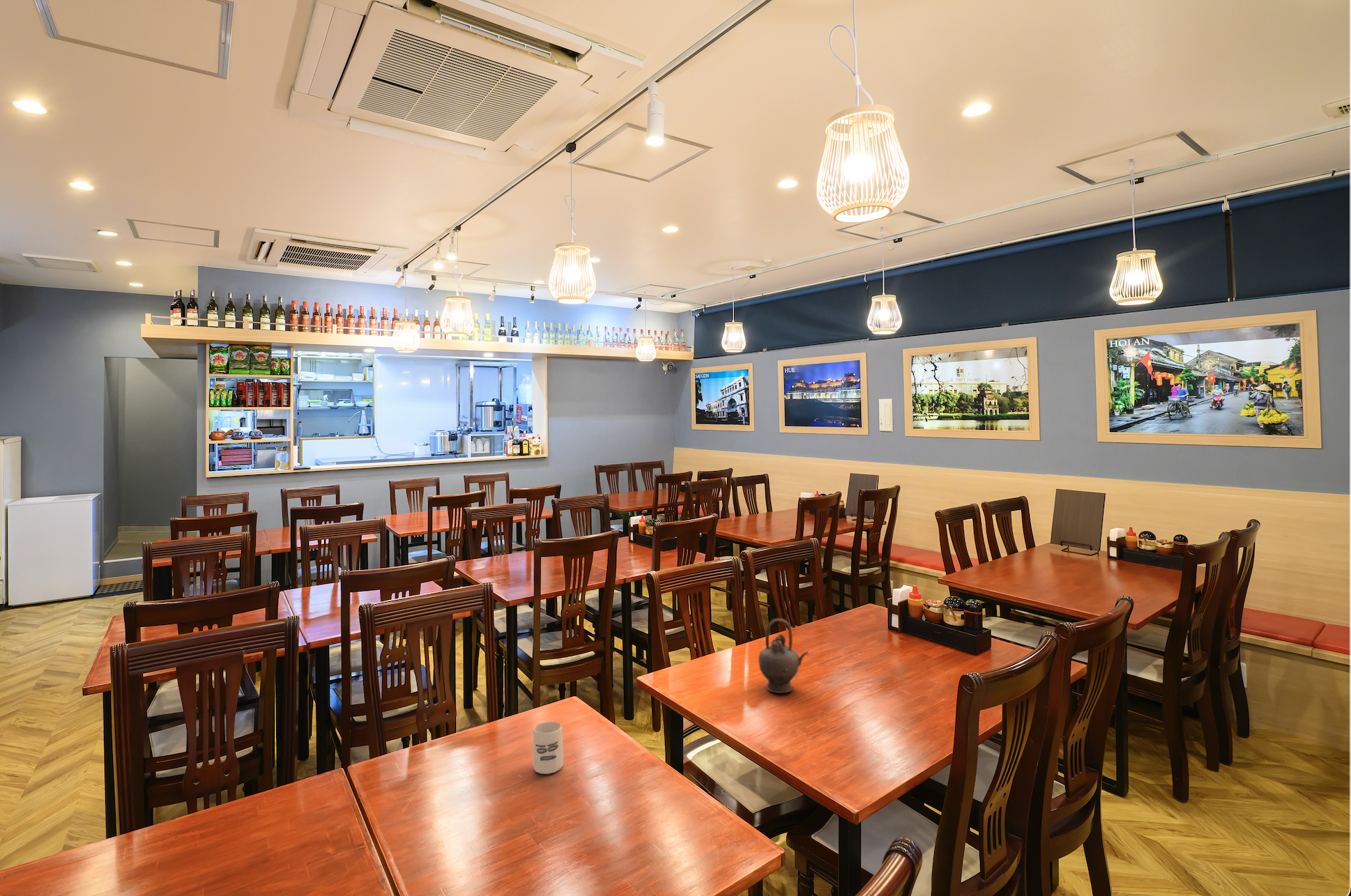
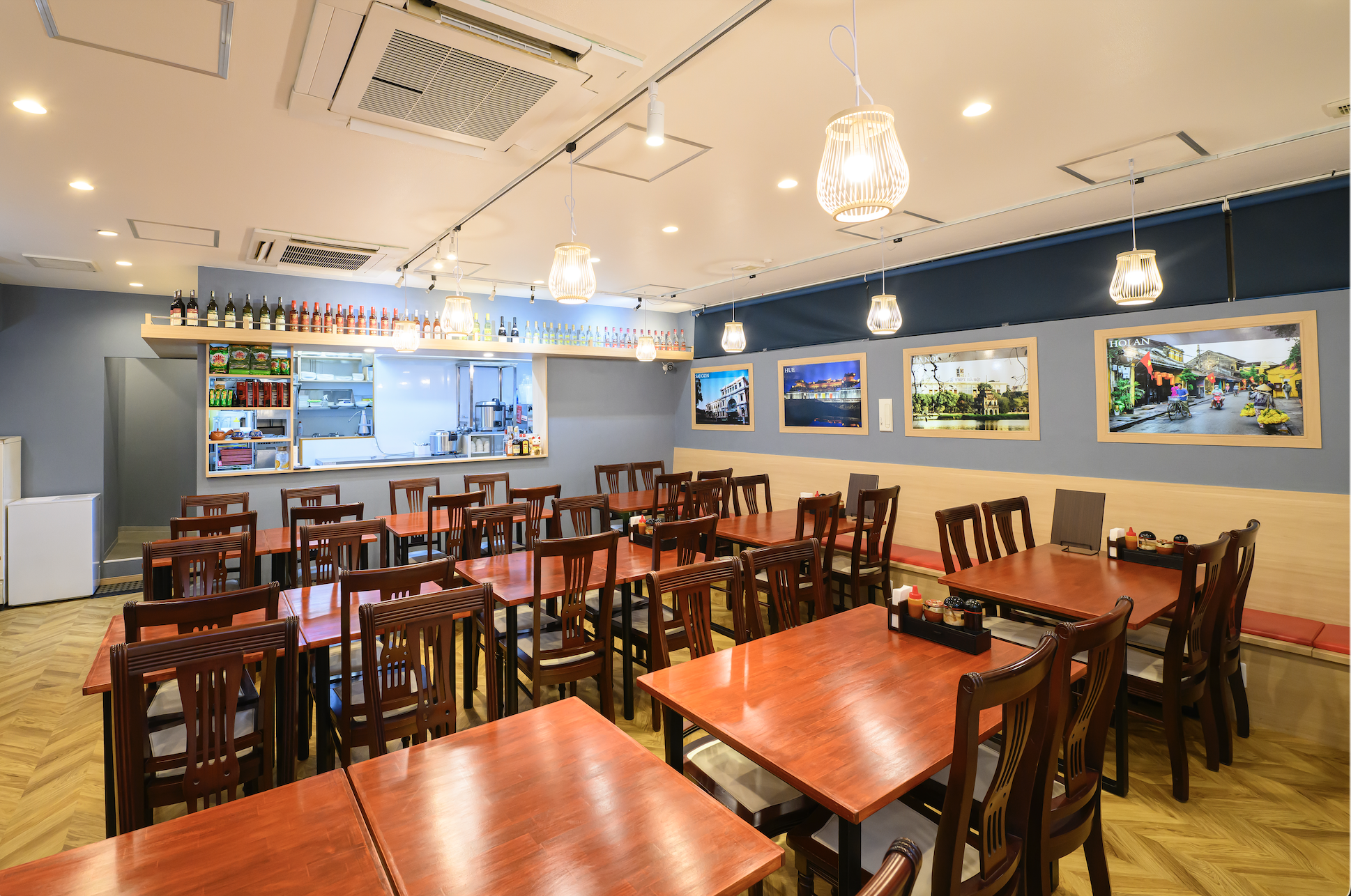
- teapot [758,618,809,694]
- cup [533,721,564,775]
